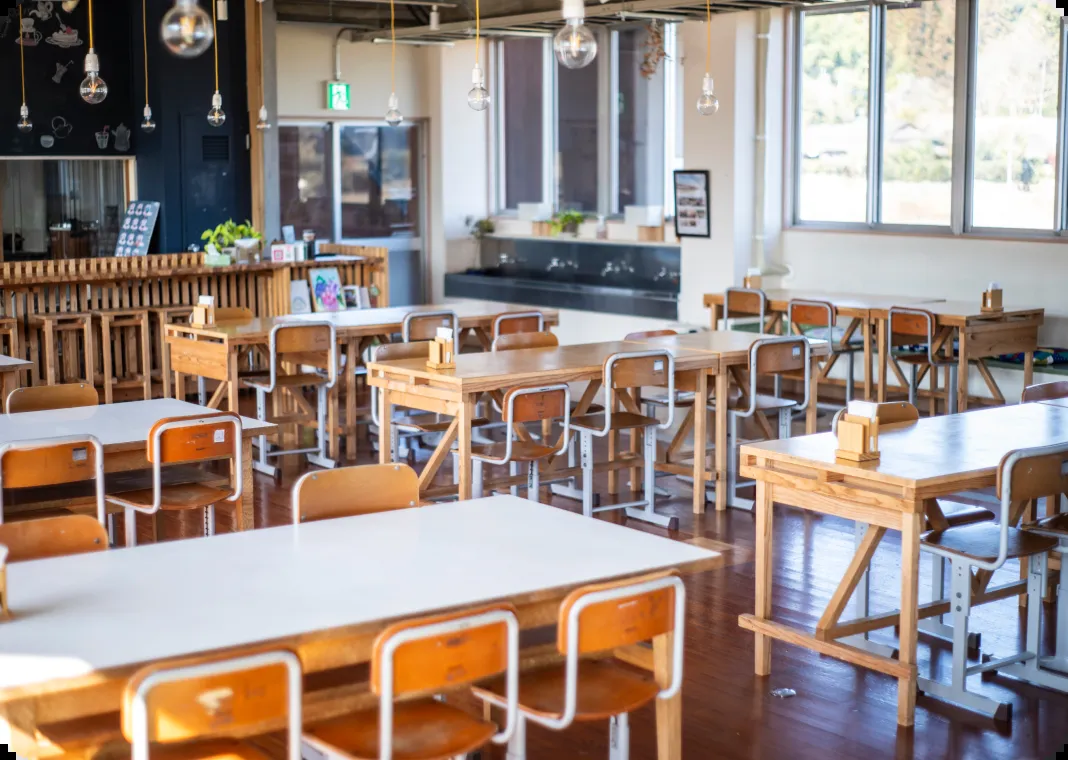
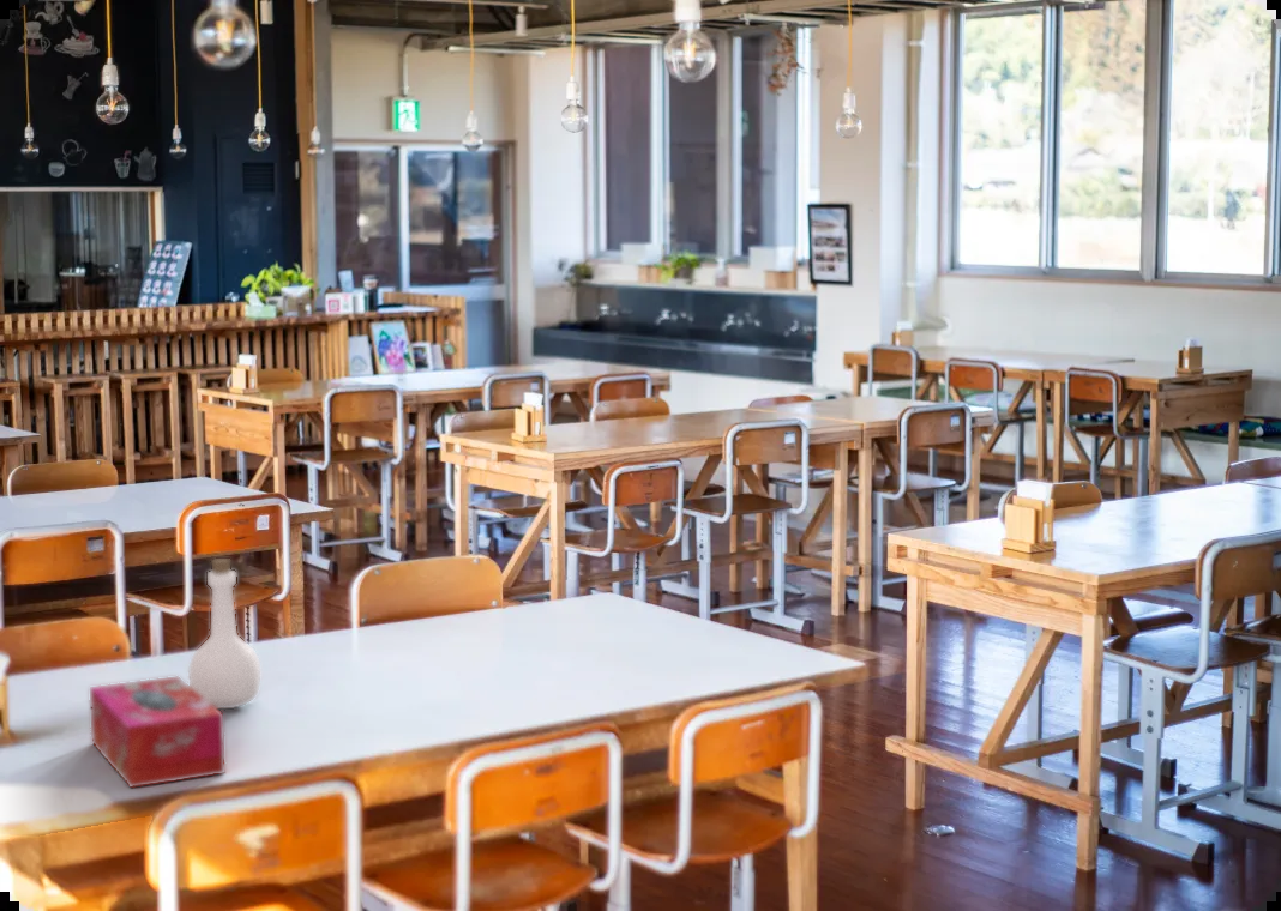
+ bottle [187,557,261,710]
+ tissue box [89,676,225,789]
